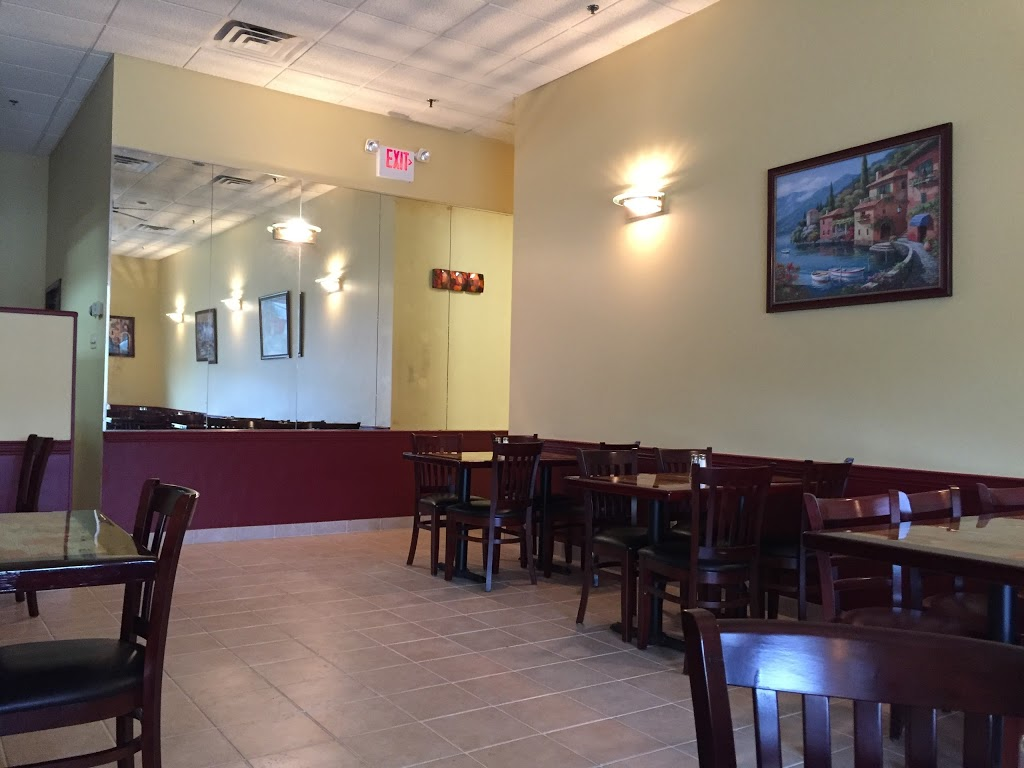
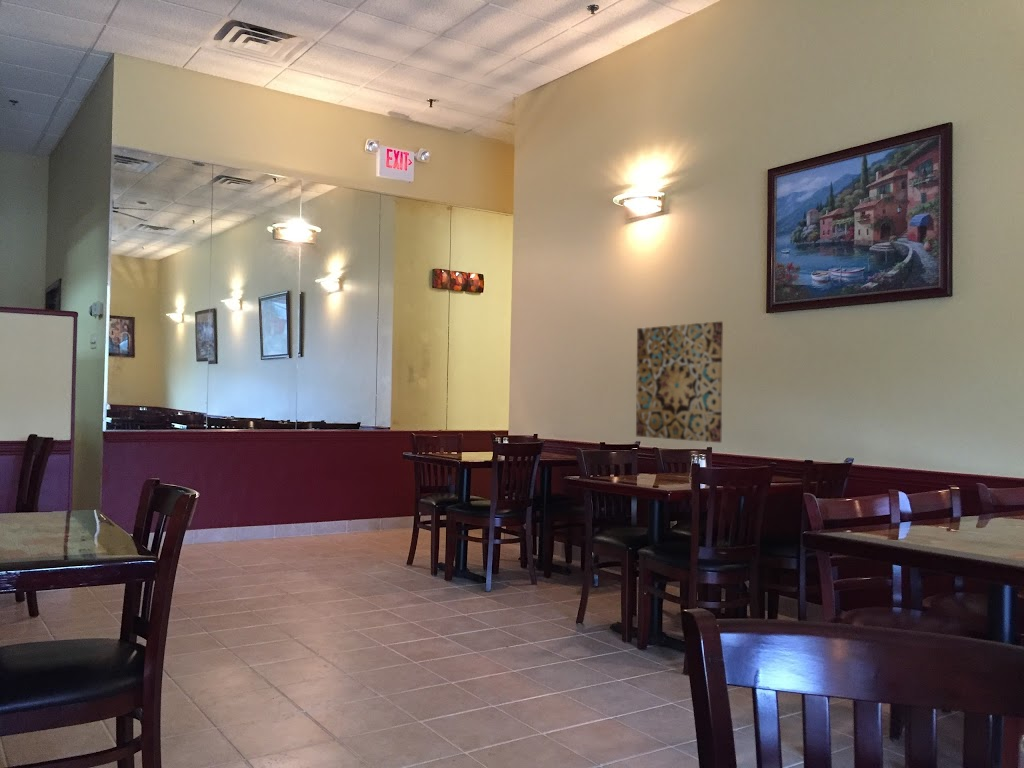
+ wall art [635,320,724,444]
